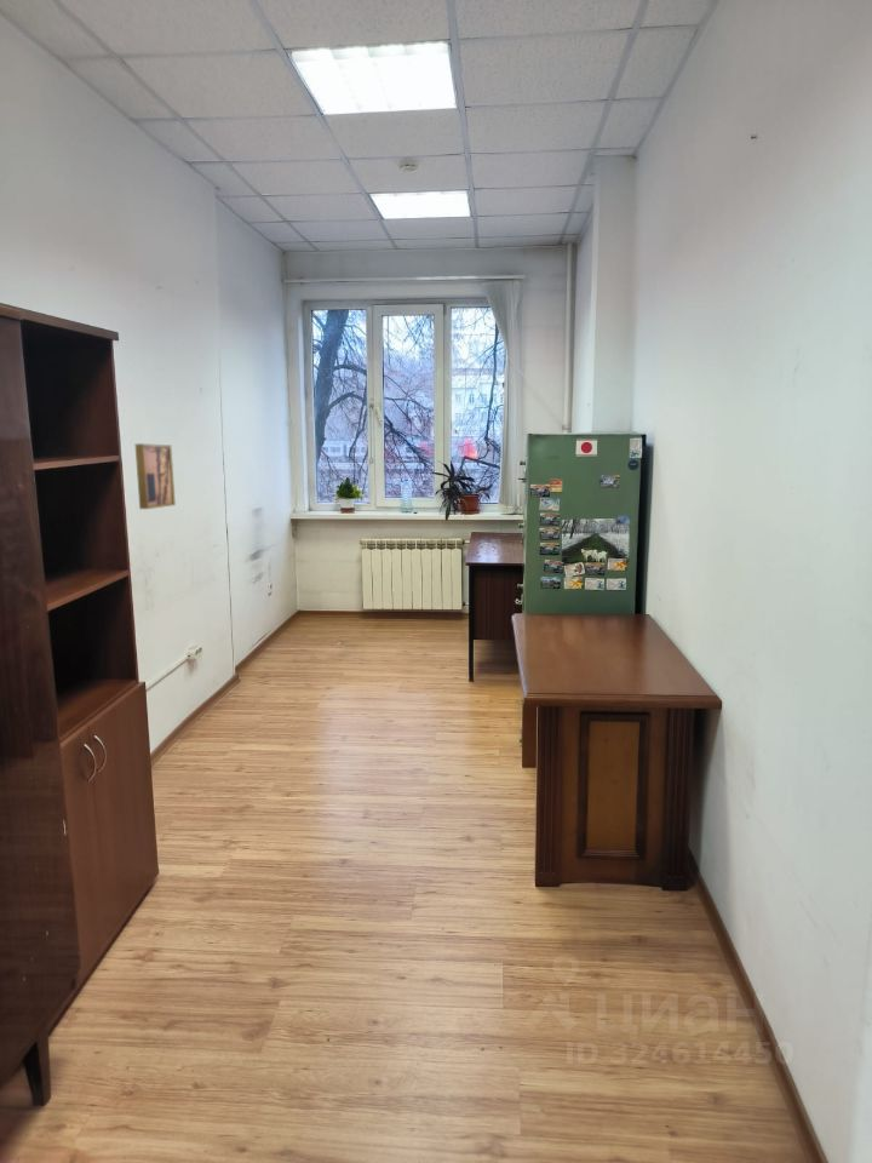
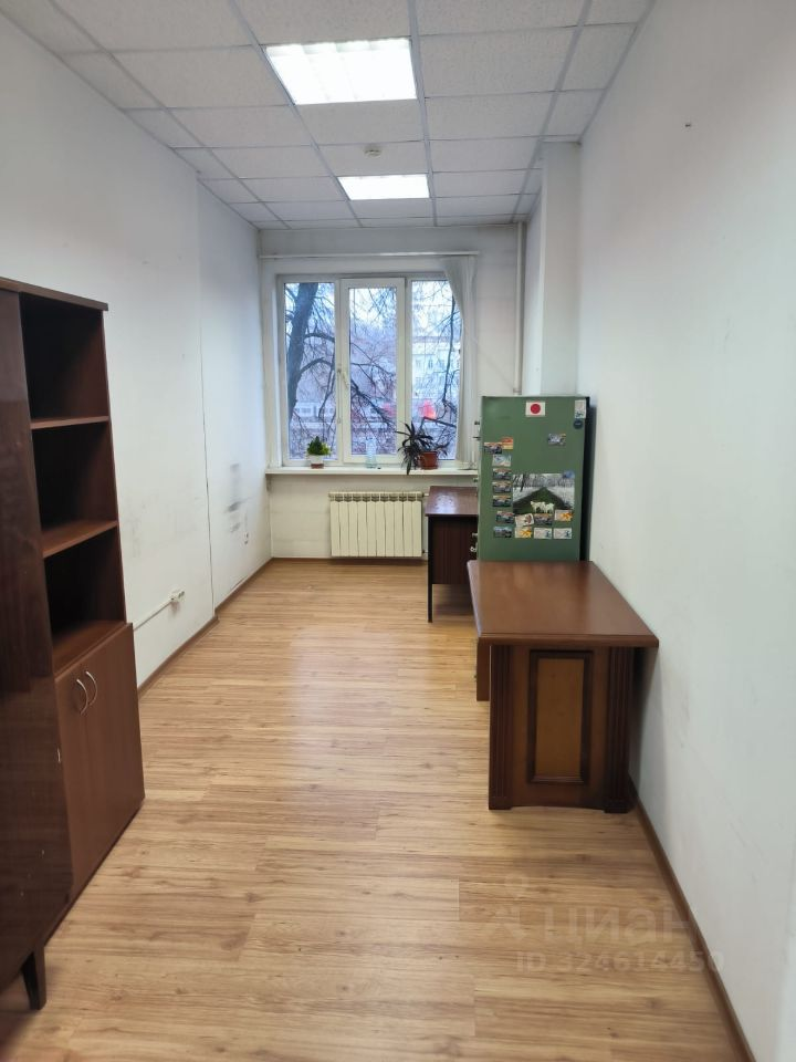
- wall art [134,442,177,510]
